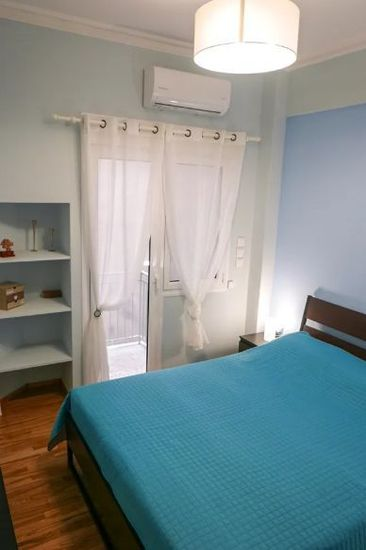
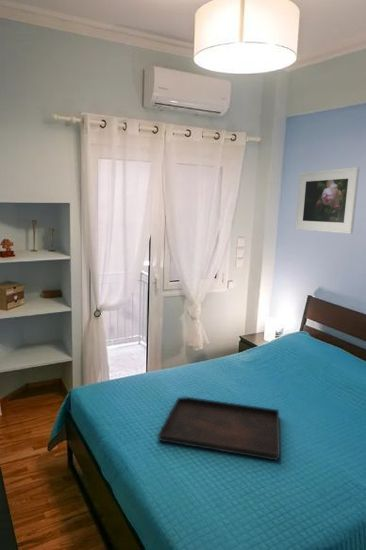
+ serving tray [157,395,281,462]
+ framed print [294,166,361,235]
